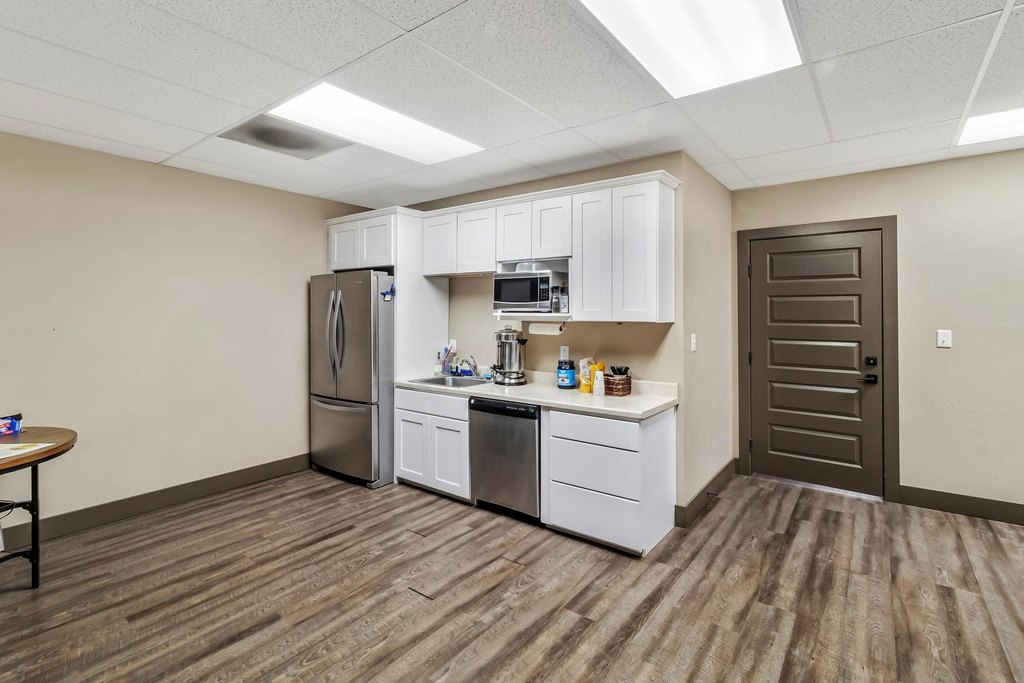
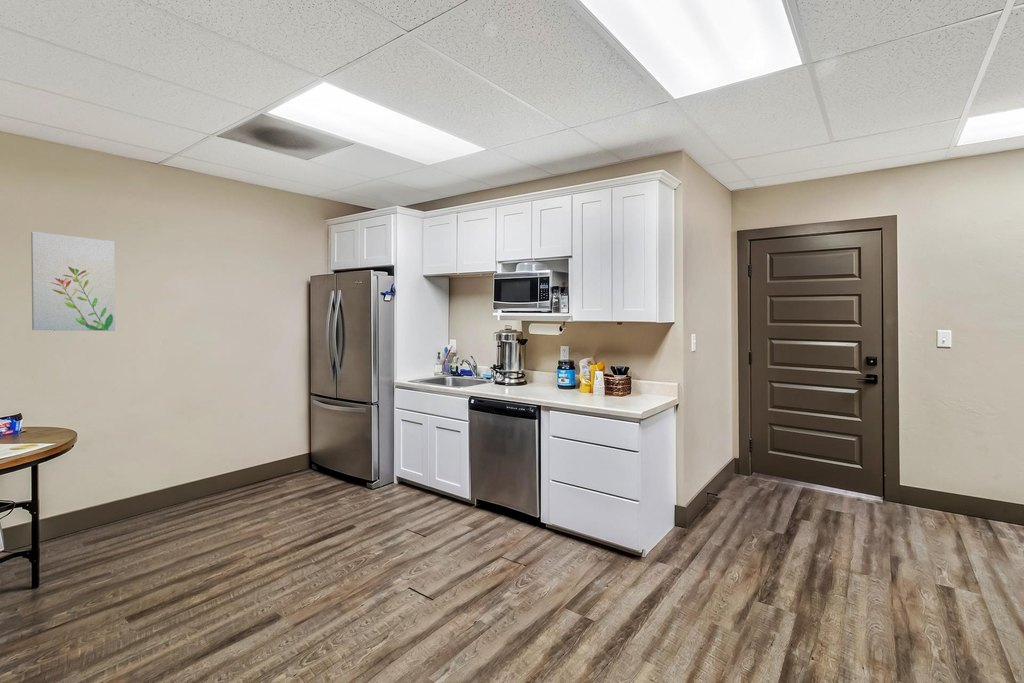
+ wall art [30,230,116,332]
